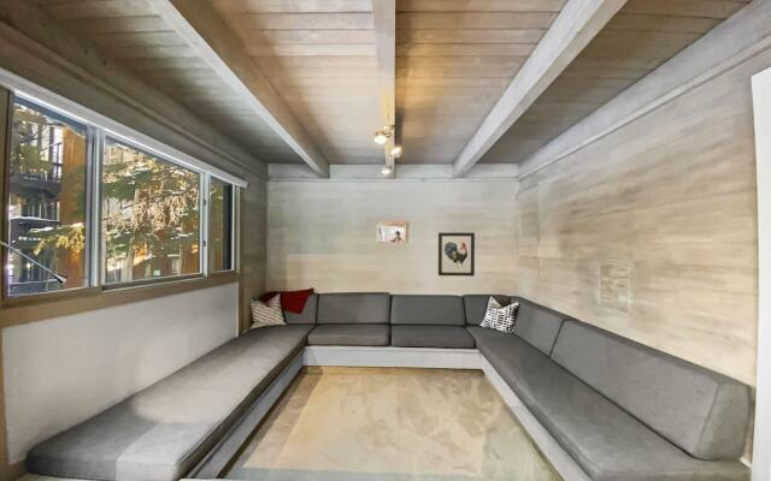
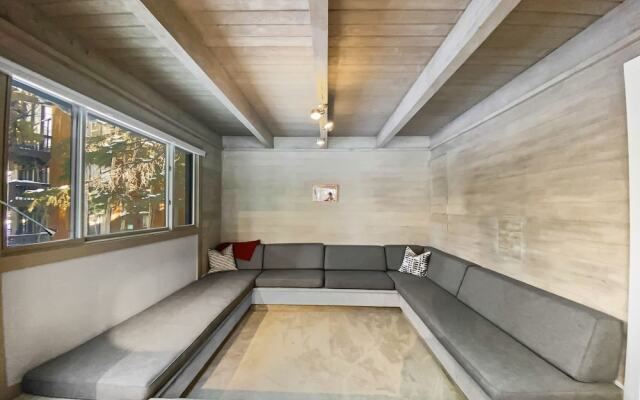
- wall art [437,231,476,278]
